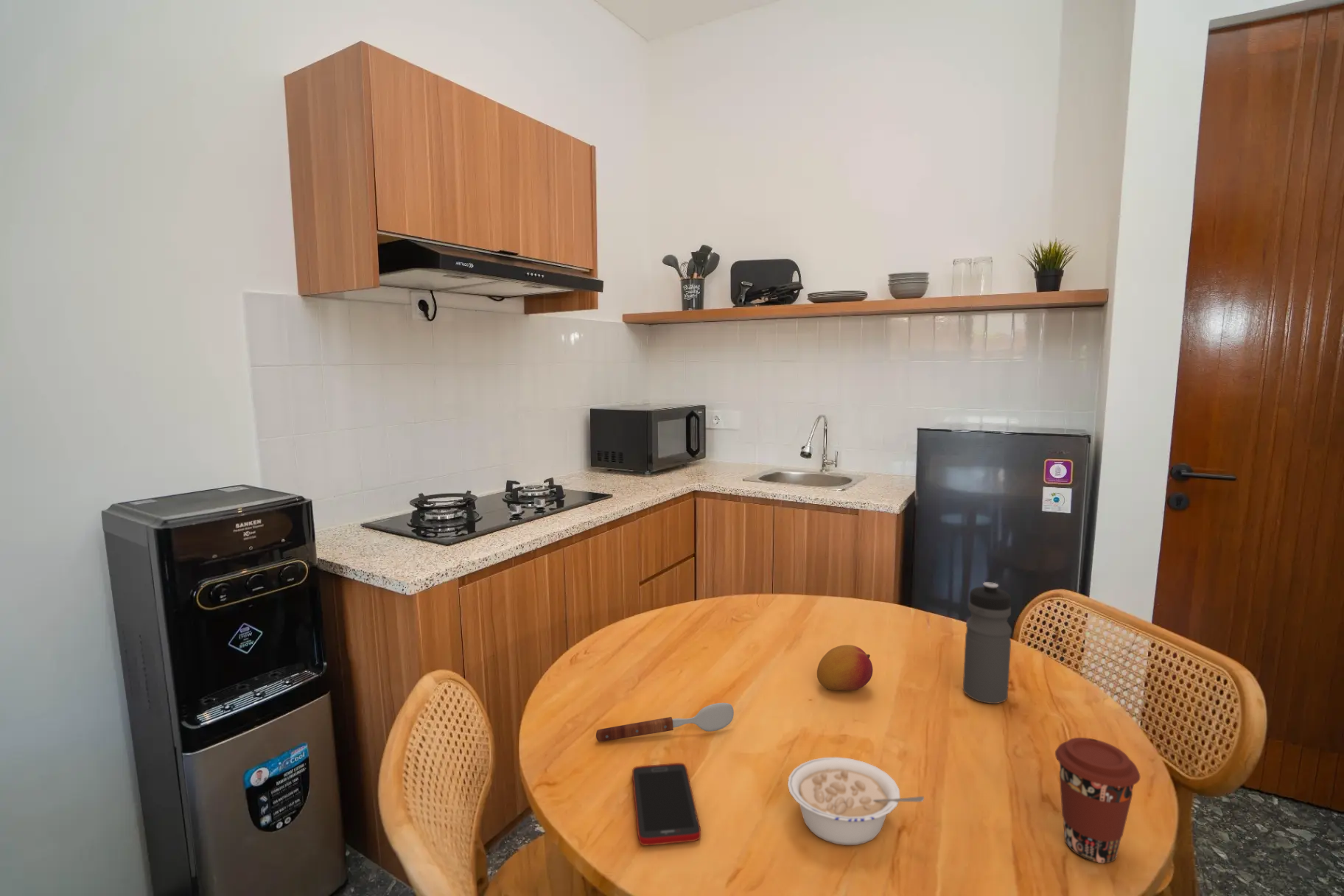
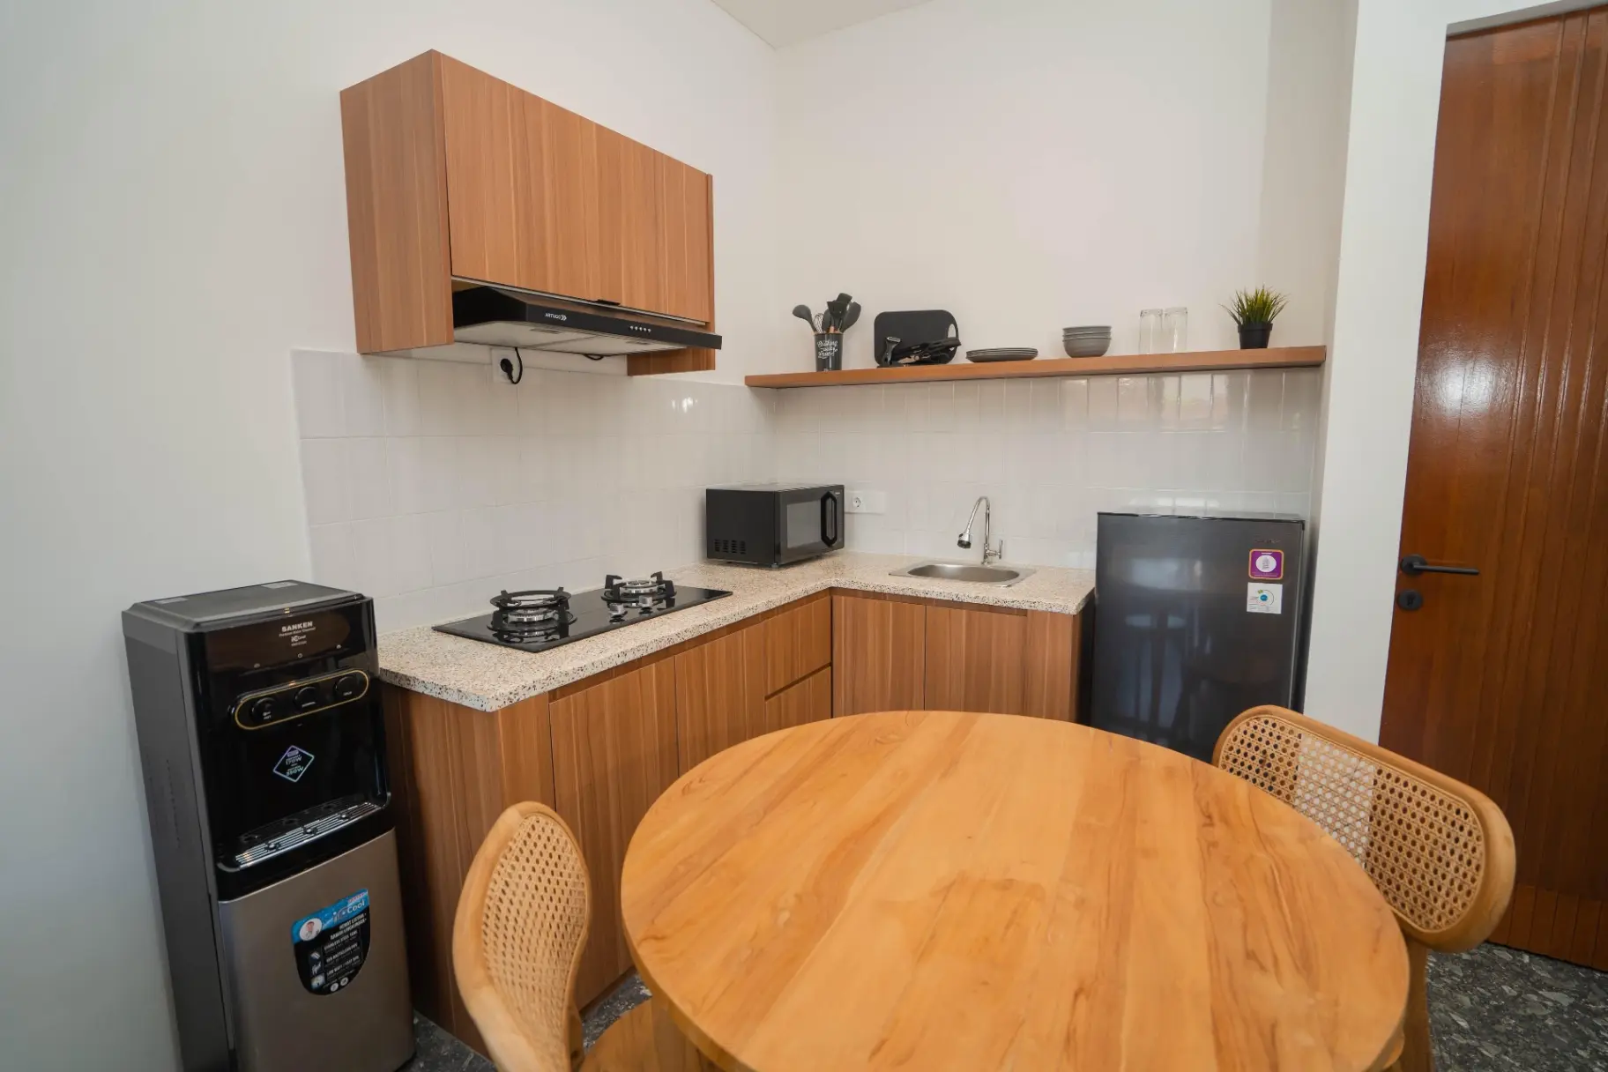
- cell phone [631,763,701,846]
- water bottle [962,581,1012,704]
- fruit [816,644,873,691]
- coffee cup [1054,737,1141,864]
- legume [787,757,925,846]
- soupspoon [595,702,735,743]
